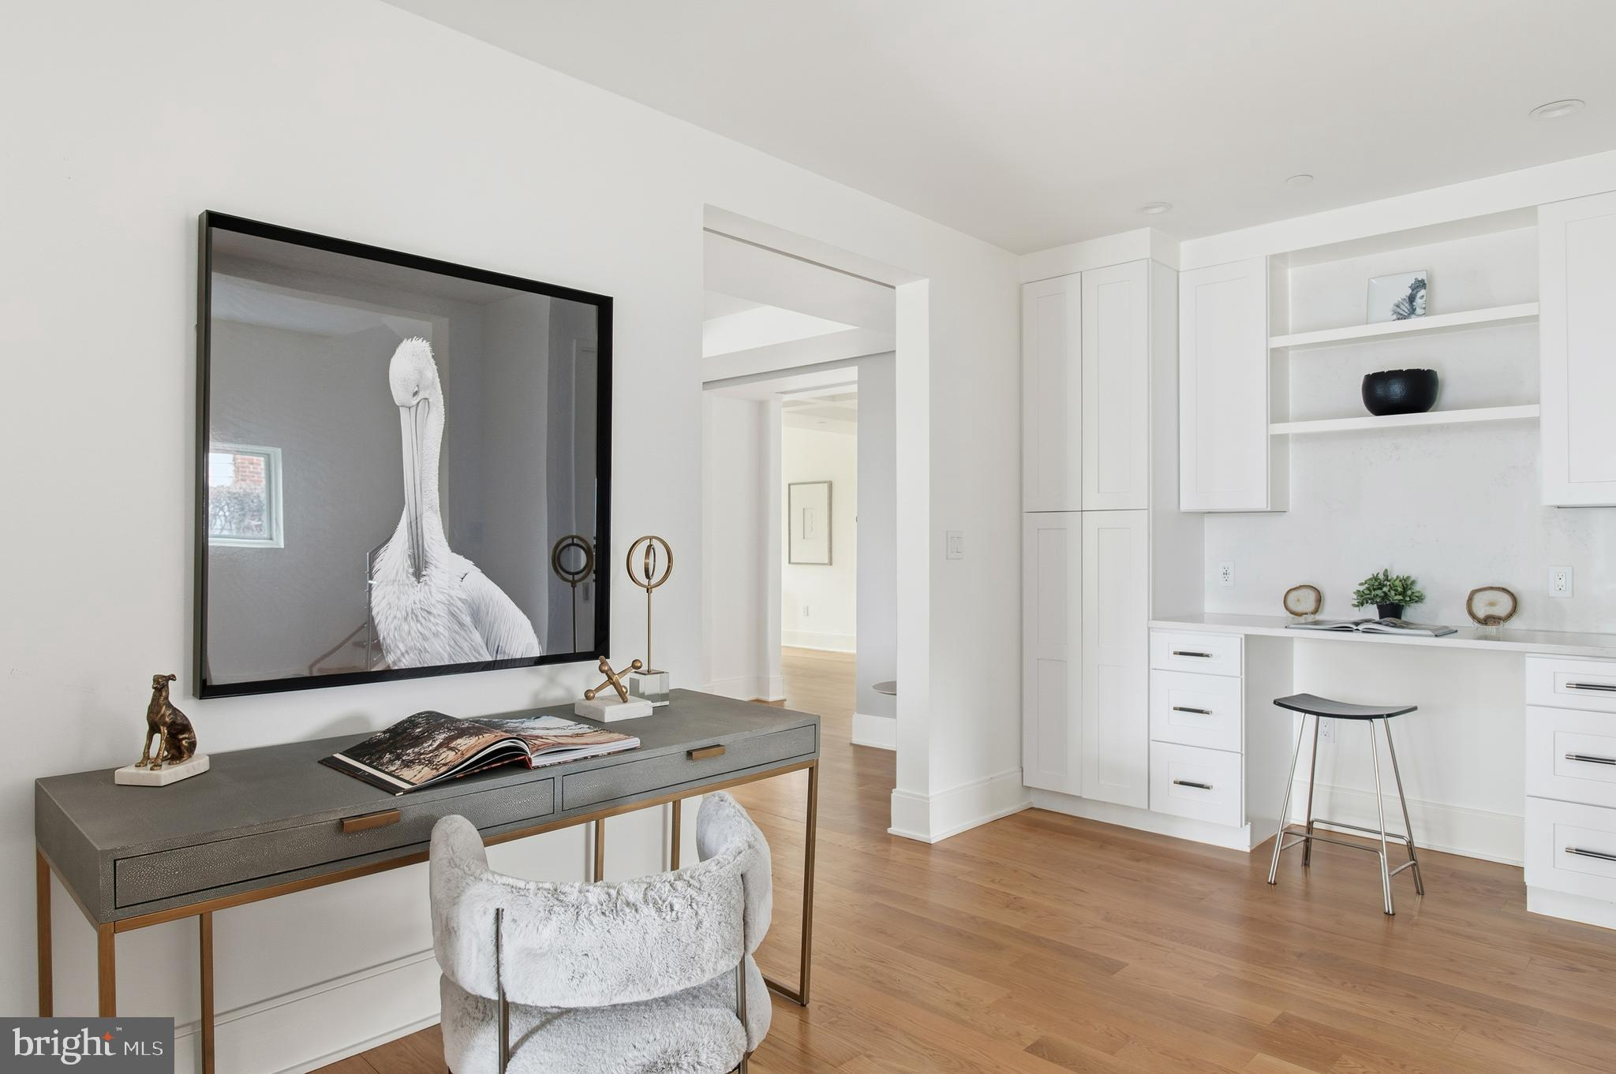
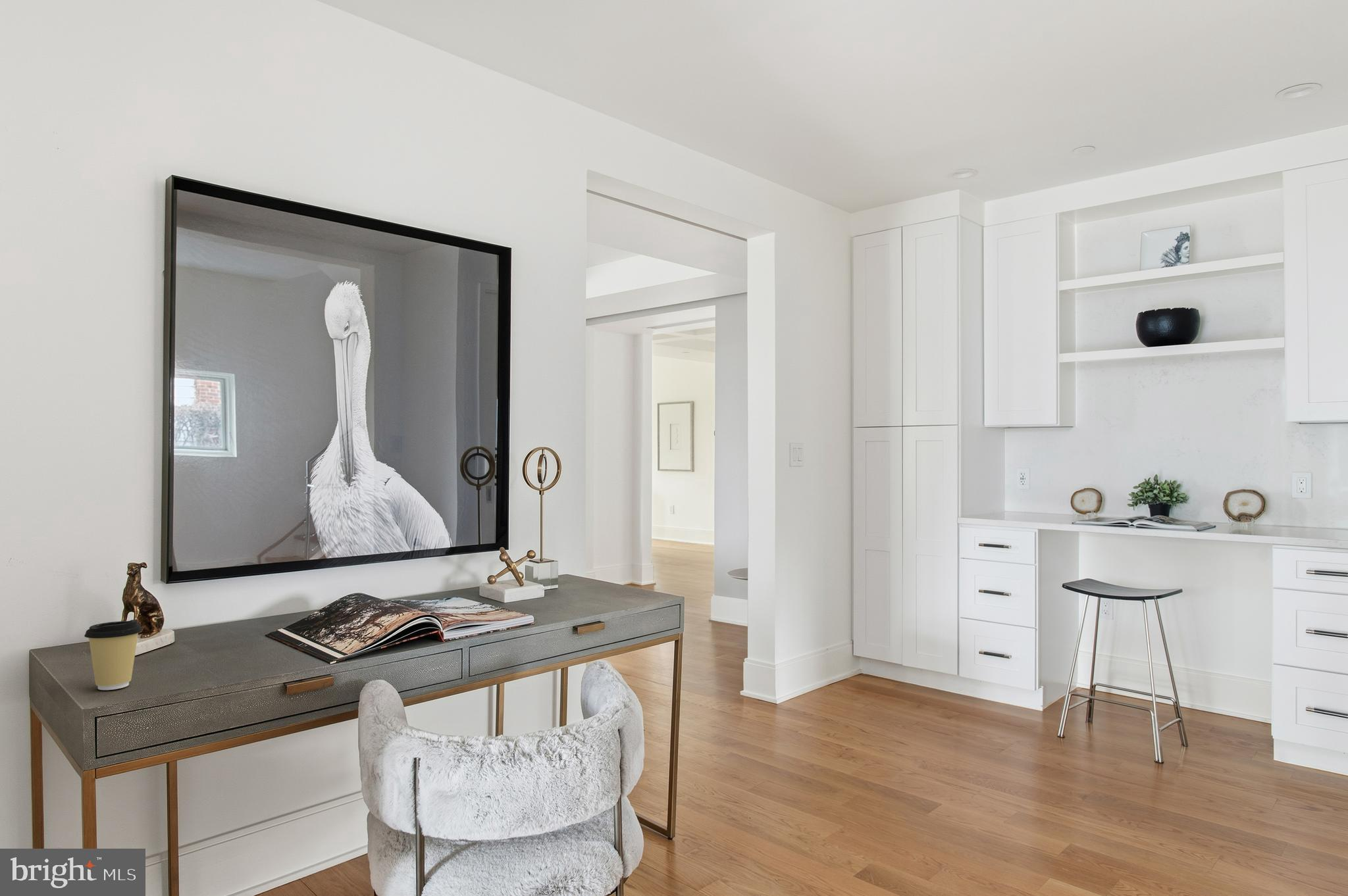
+ coffee cup [84,619,143,691]
